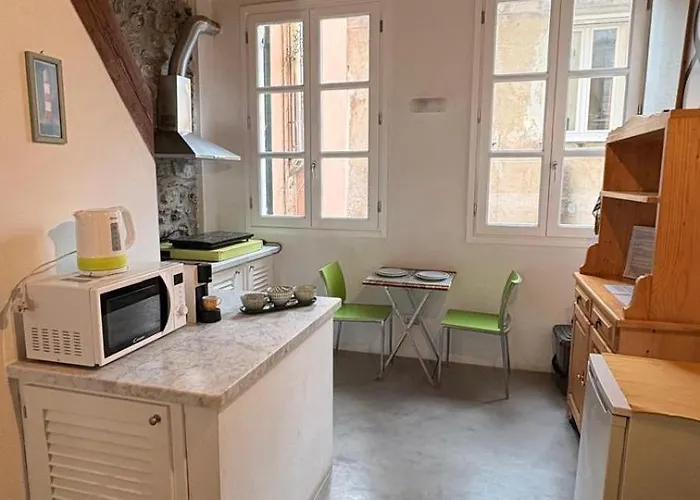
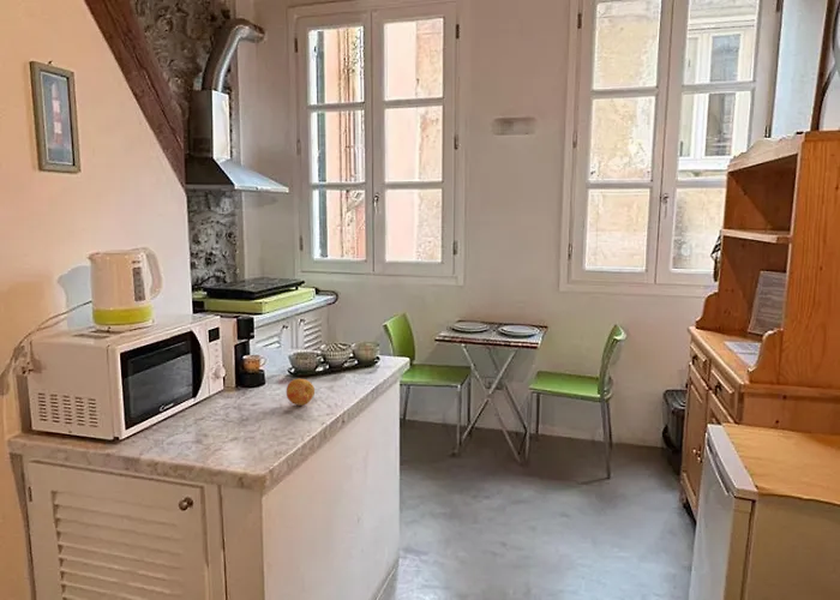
+ fruit [286,378,316,407]
